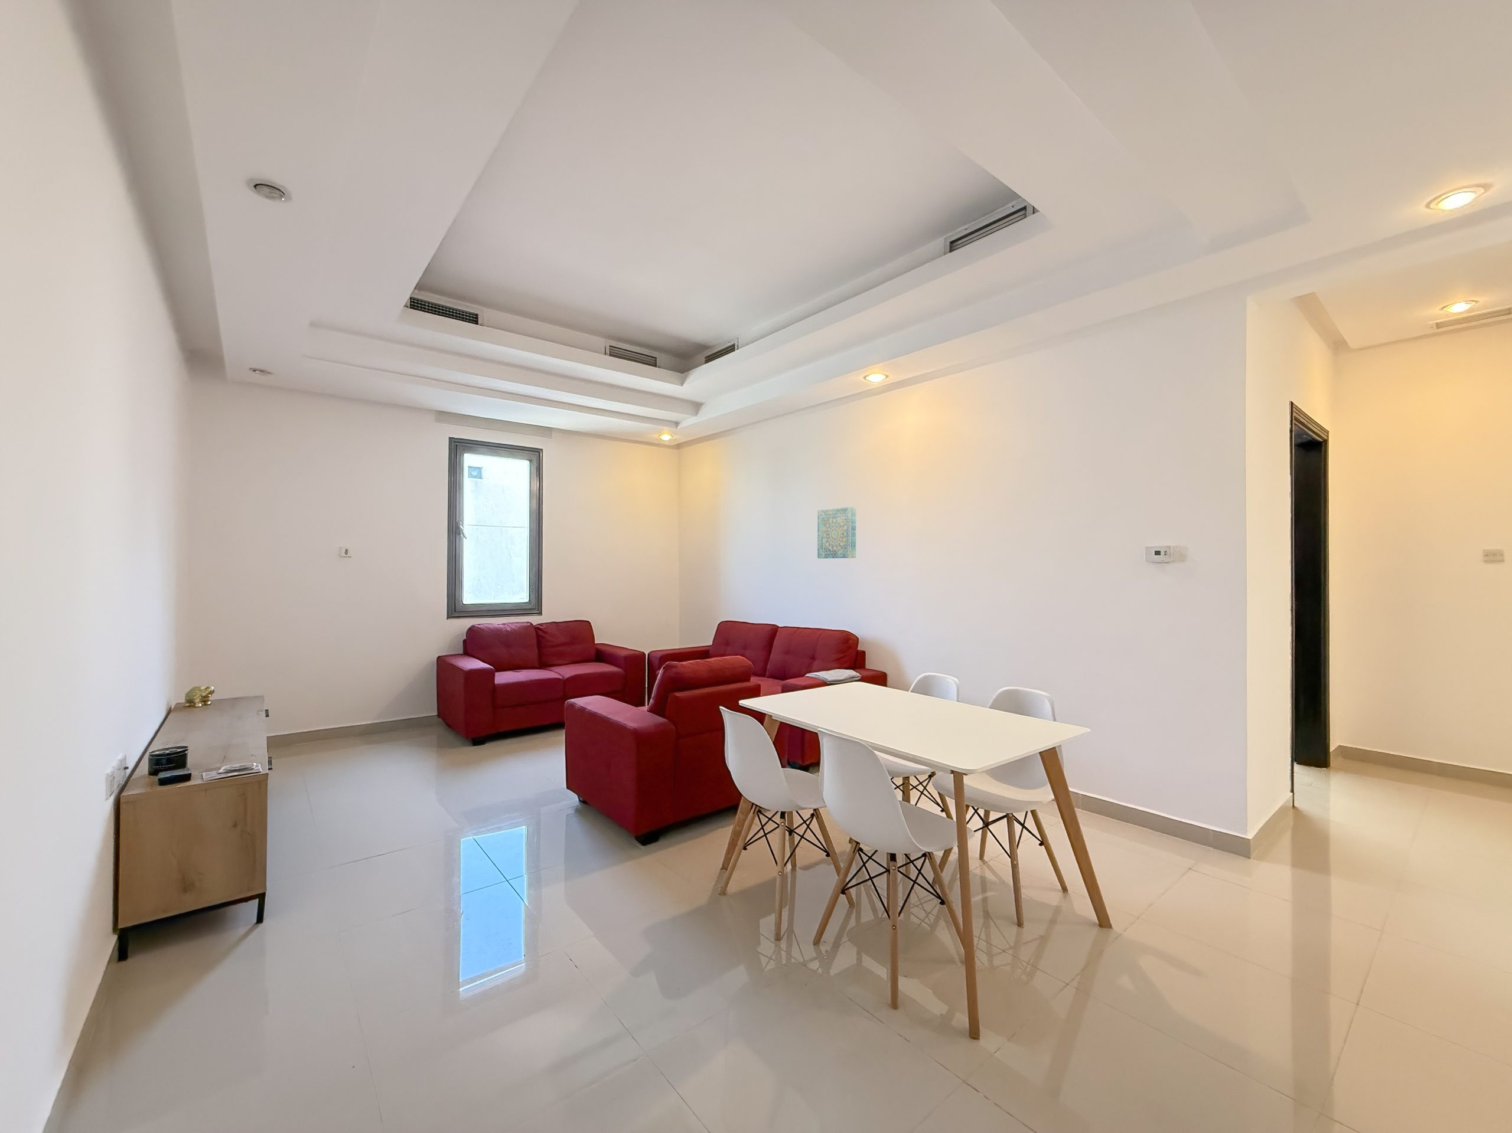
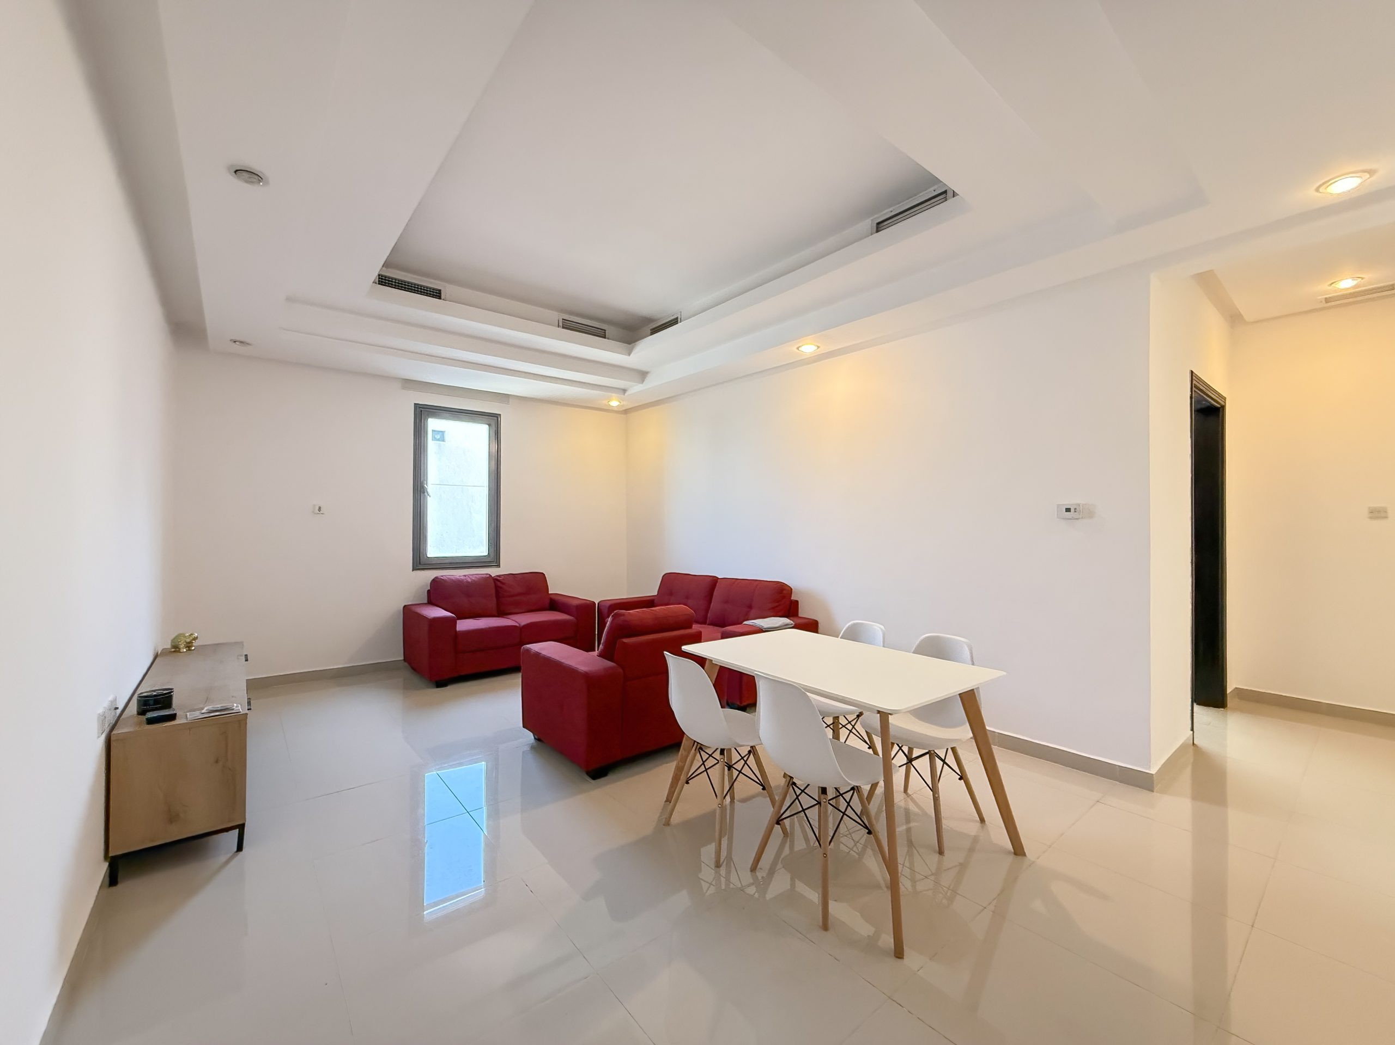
- wall art [817,506,856,559]
